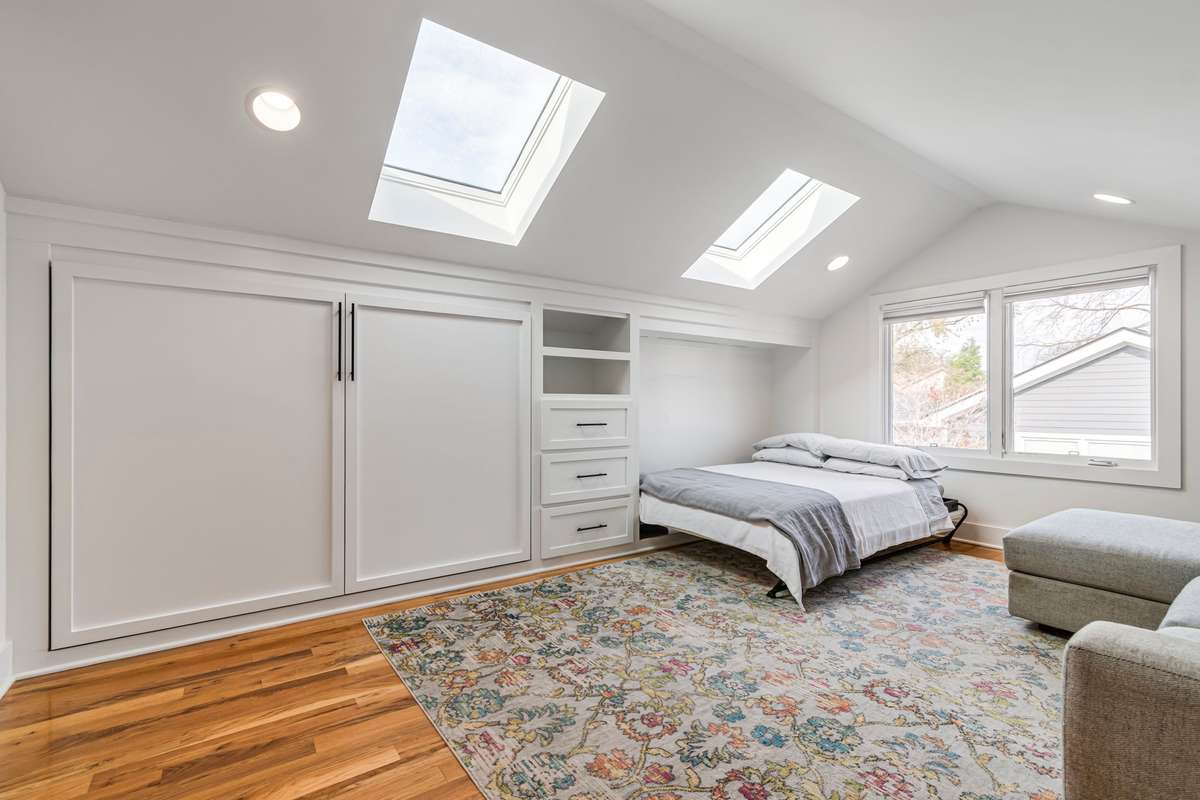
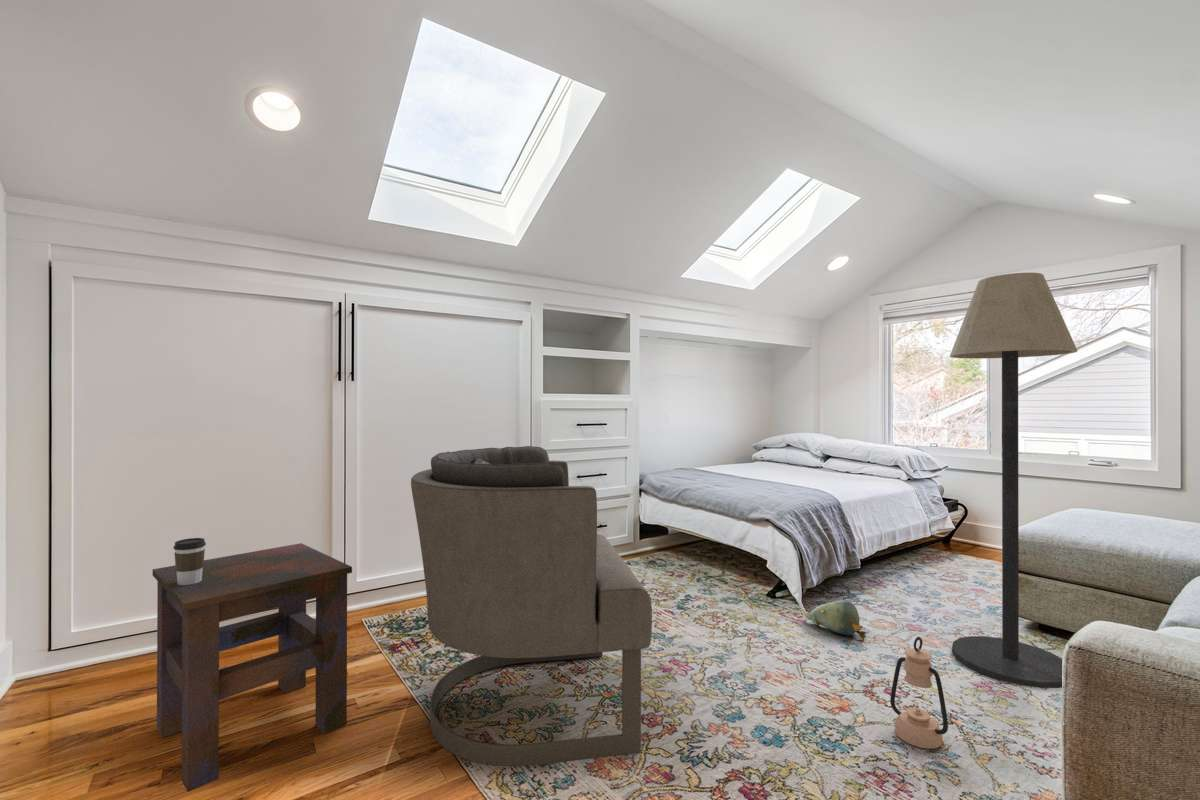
+ plush toy [800,600,867,641]
+ side table [152,542,353,793]
+ floor lamp [949,272,1078,689]
+ armchair [410,445,653,767]
+ lantern [889,636,949,750]
+ coffee cup [172,537,207,585]
